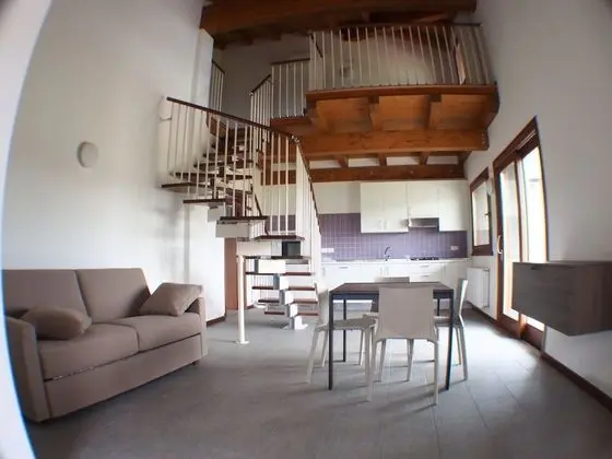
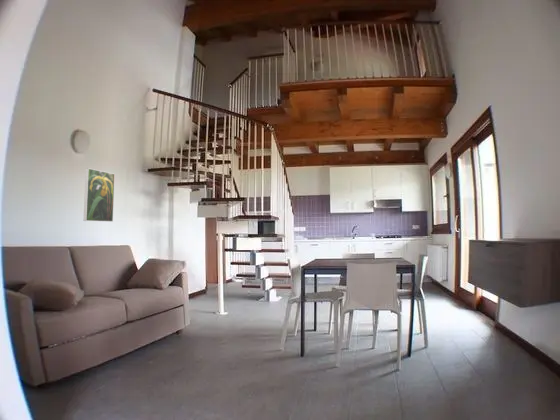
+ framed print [83,167,116,223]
